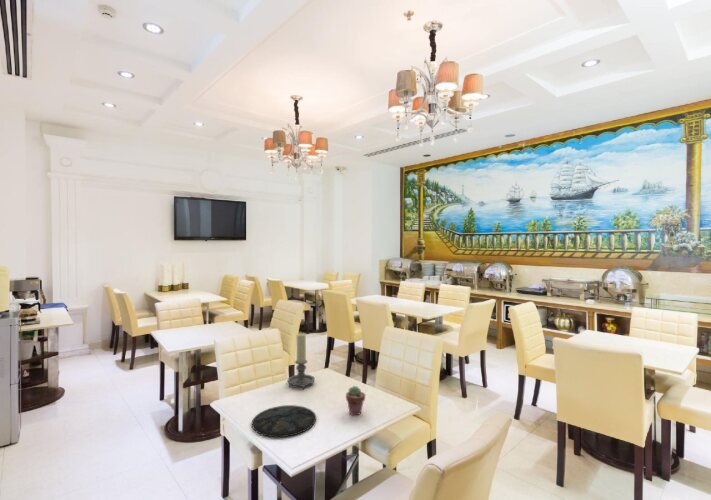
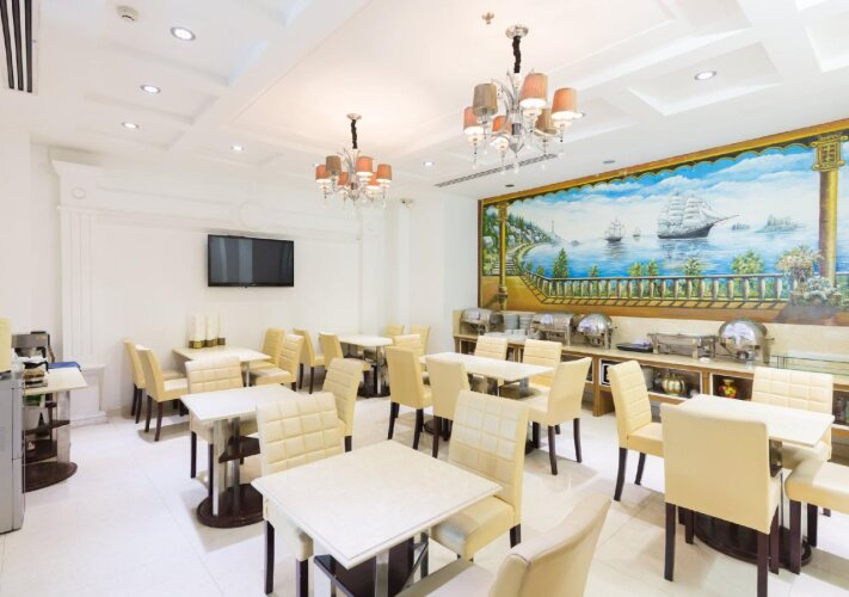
- plate [251,404,317,438]
- candle holder [287,333,316,390]
- potted succulent [345,385,366,416]
